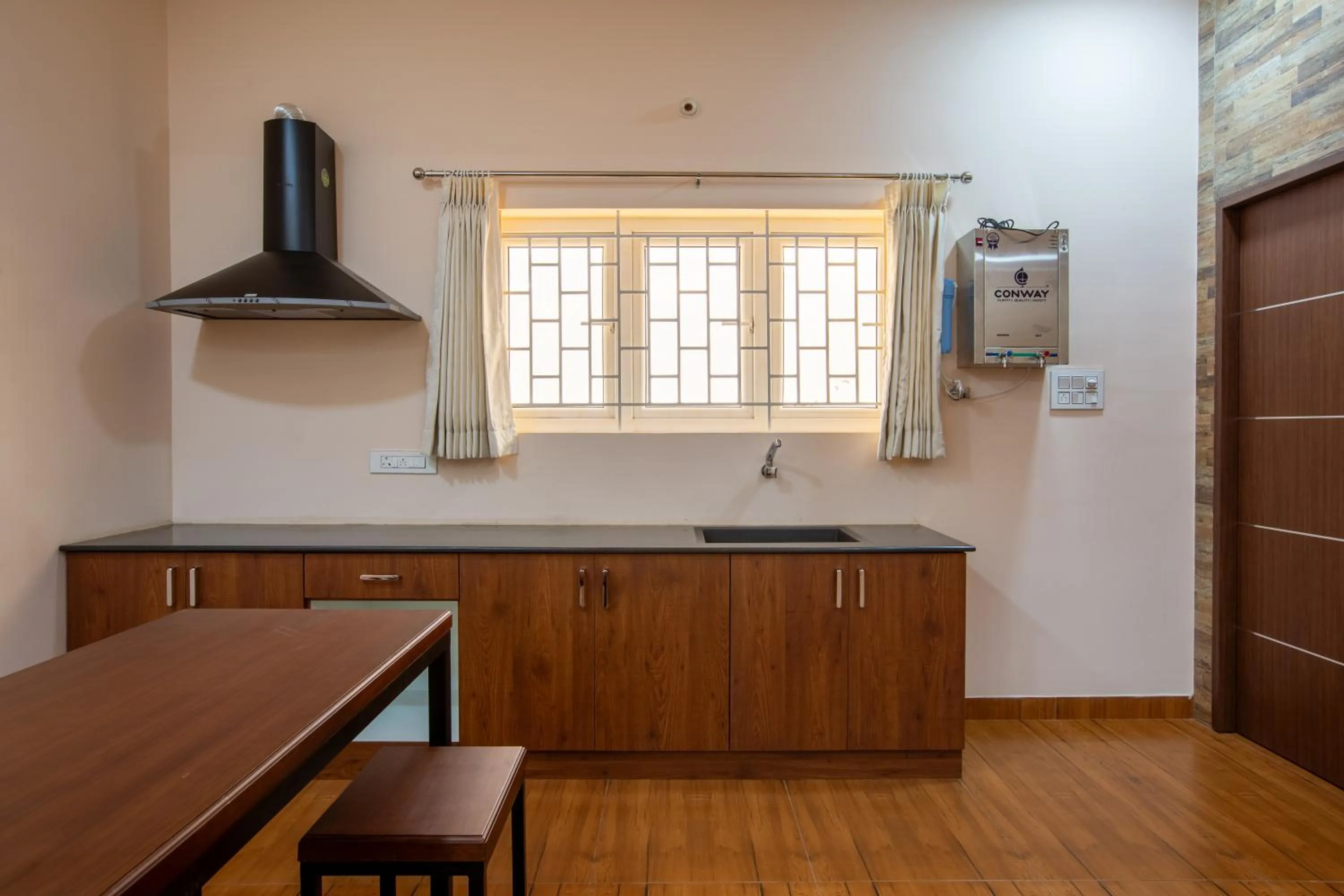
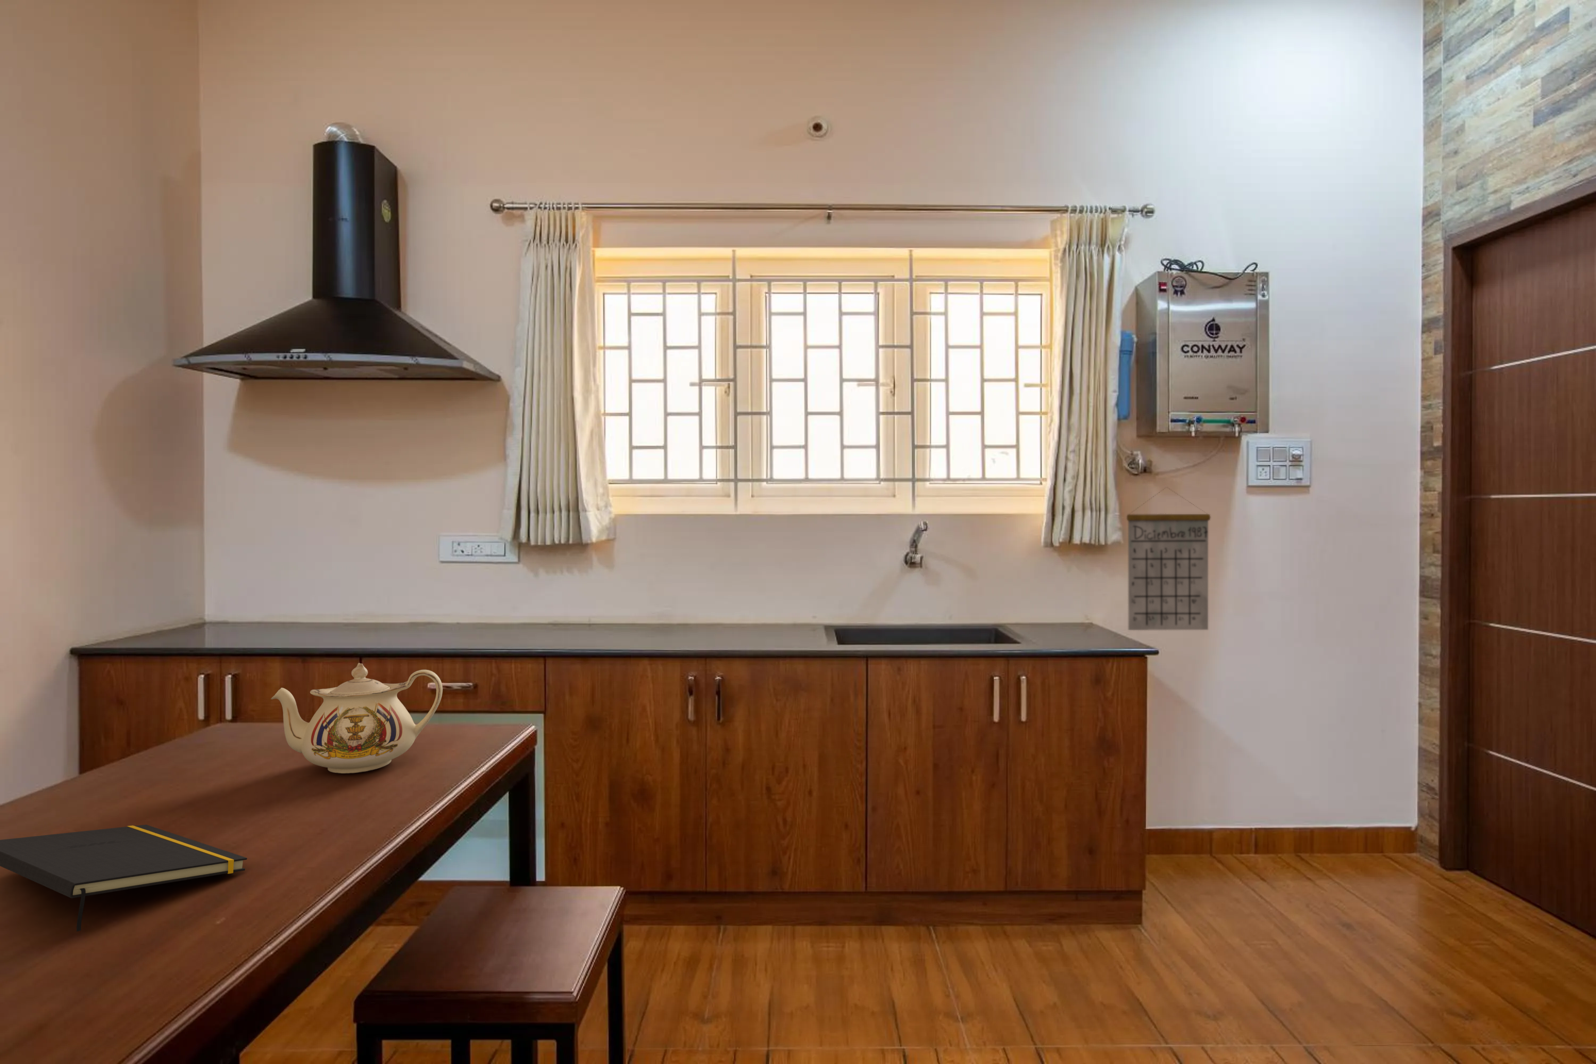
+ calendar [1126,486,1211,631]
+ teapot [271,663,443,774]
+ notepad [0,824,247,932]
